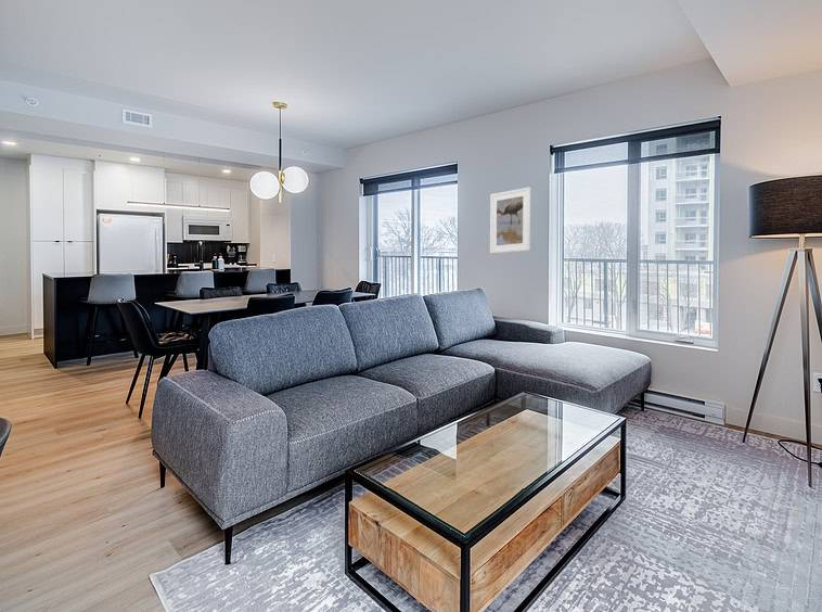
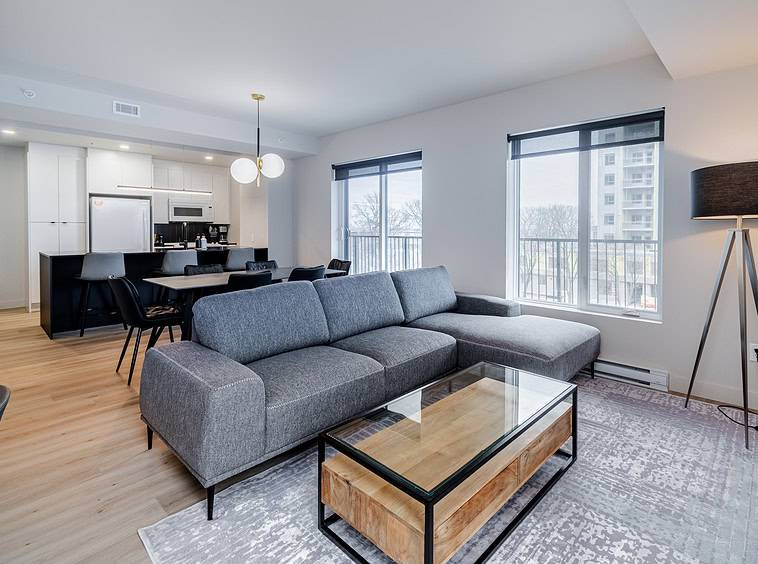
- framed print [489,187,532,255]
